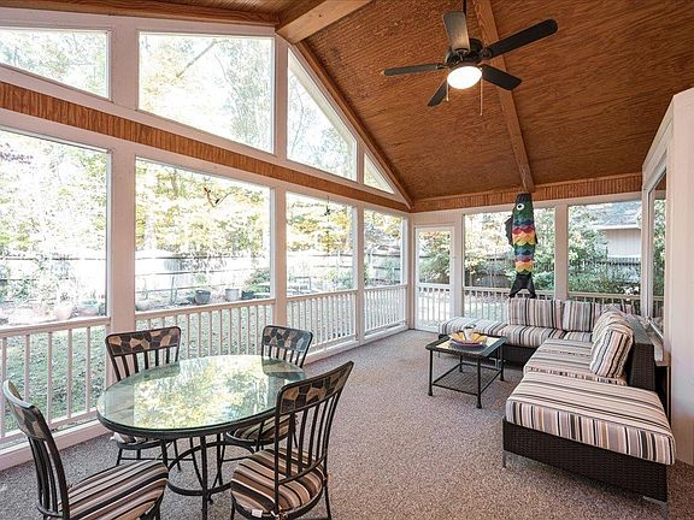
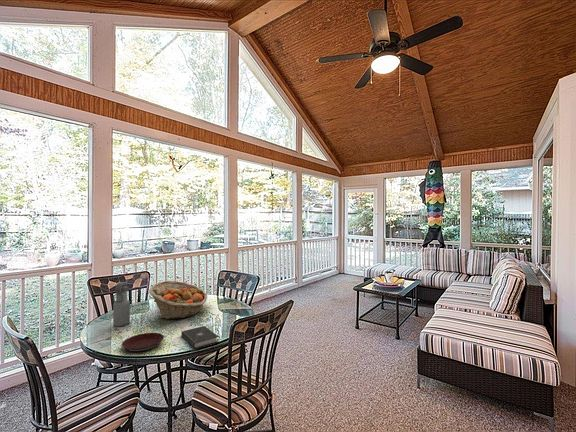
+ water bottle [112,281,131,327]
+ fruit basket [148,280,208,320]
+ plate [121,332,165,353]
+ book [180,325,219,349]
